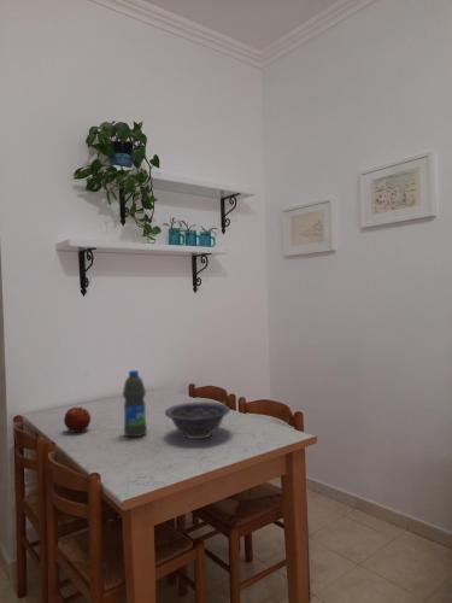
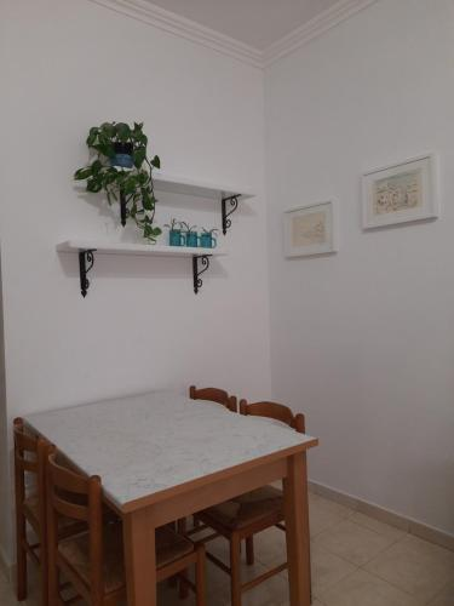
- decorative bowl [164,400,231,440]
- water bottle [122,369,148,439]
- apple [63,405,92,434]
